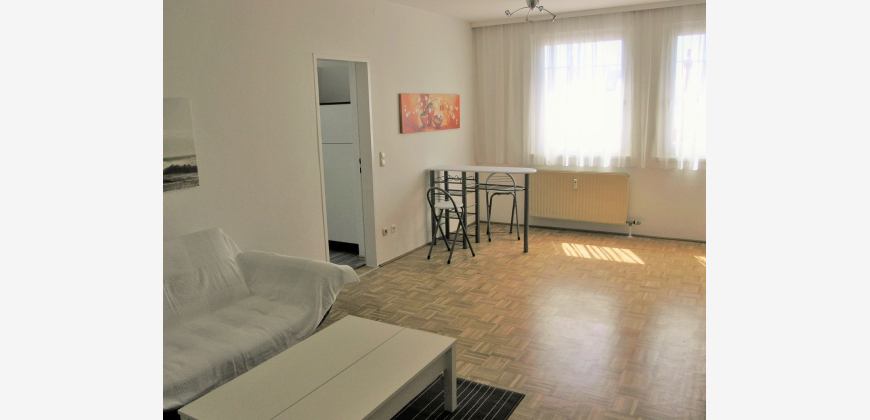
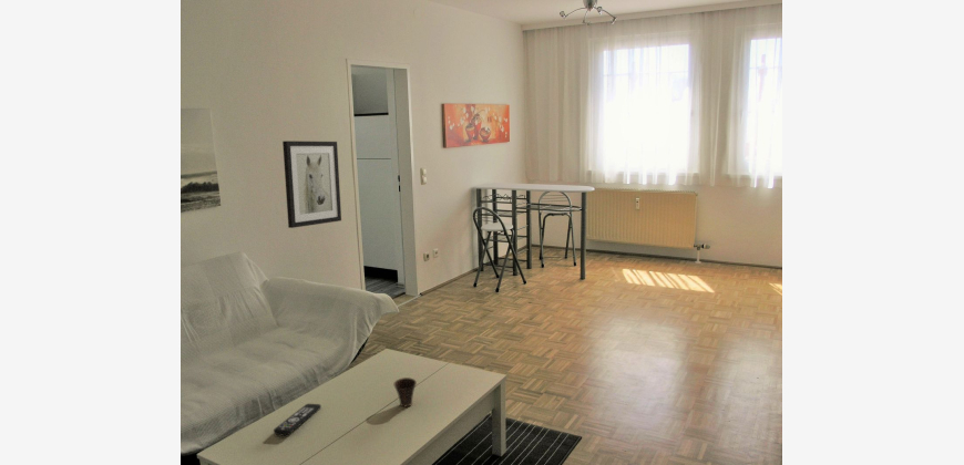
+ wall art [281,140,342,229]
+ cup [393,376,418,409]
+ remote control [273,403,321,437]
